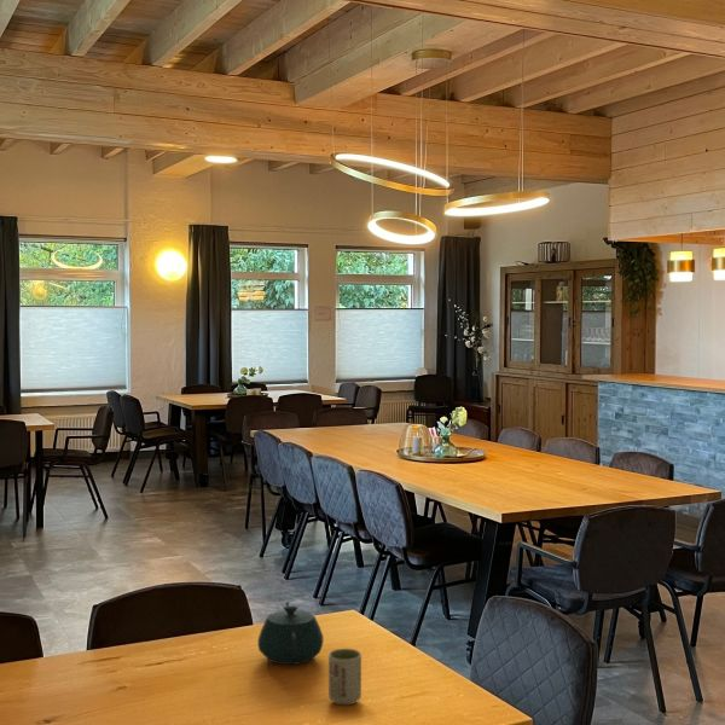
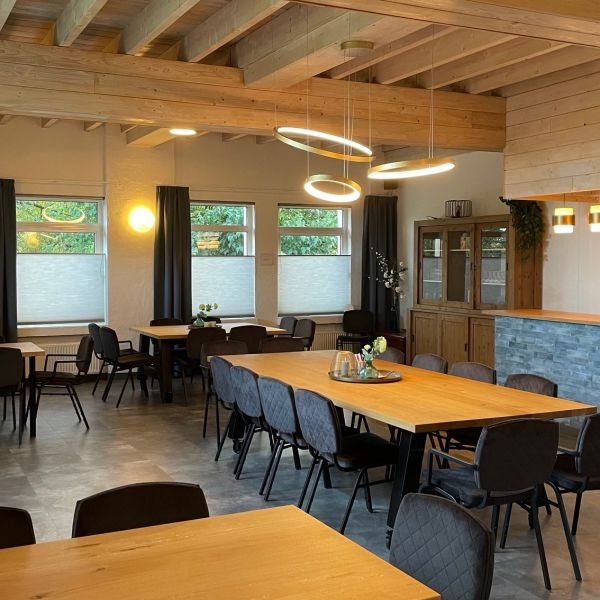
- cup [327,648,362,706]
- teapot [257,601,324,666]
